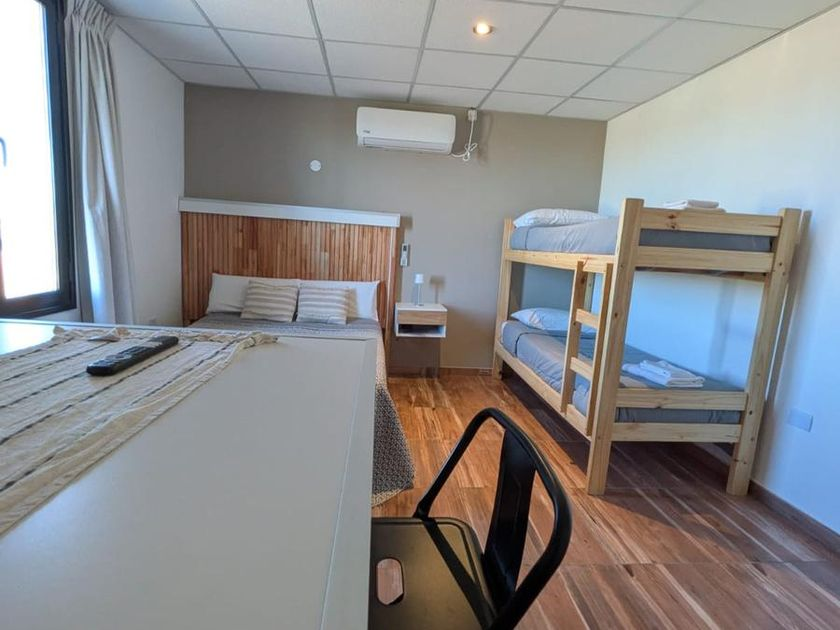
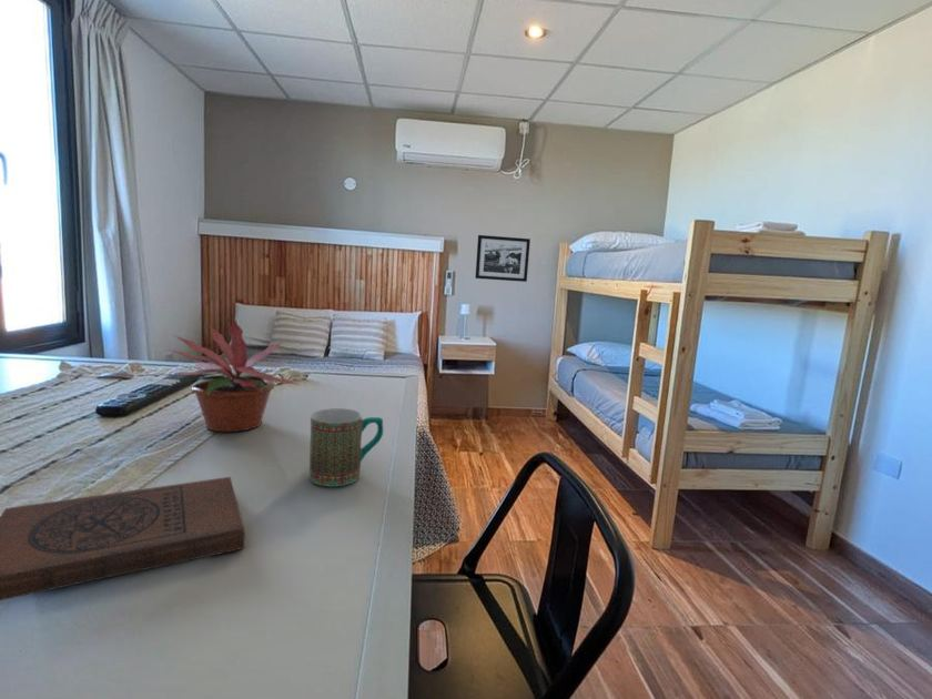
+ book [0,476,246,601]
+ mug [308,407,384,487]
+ potted plant [166,316,302,433]
+ picture frame [475,234,531,283]
